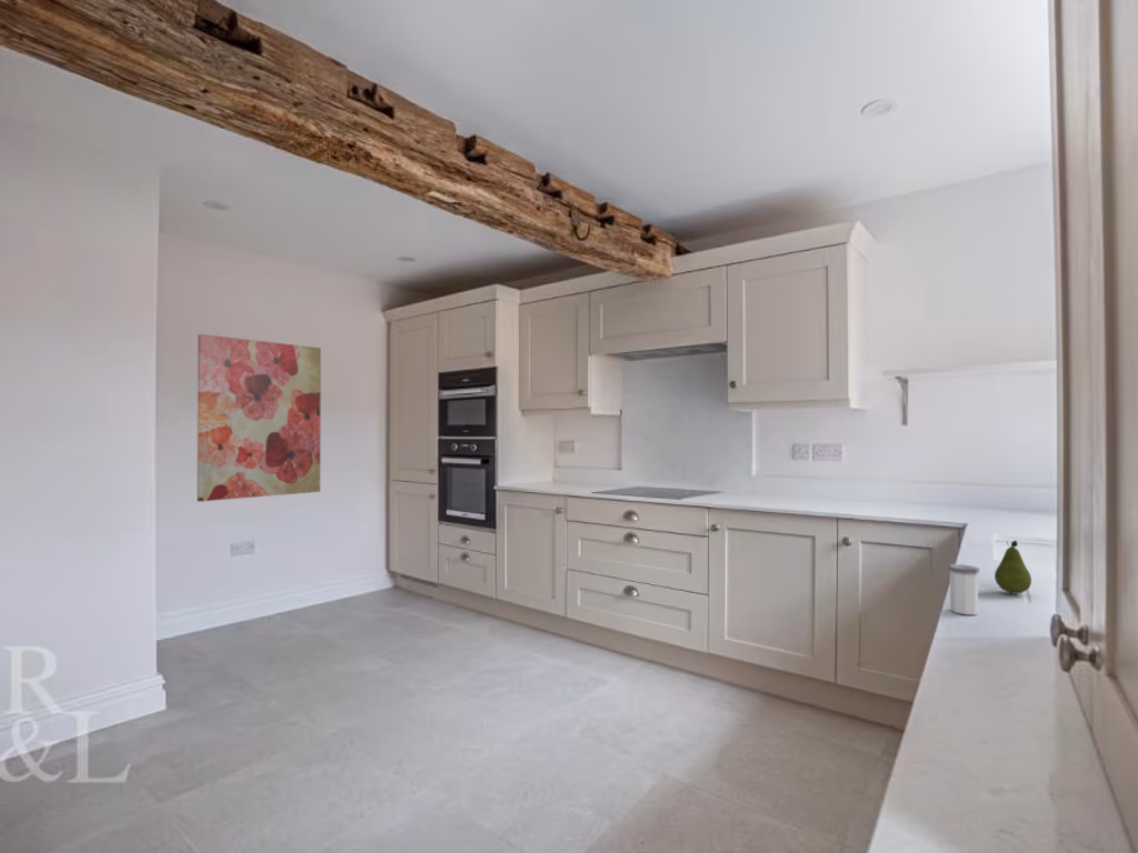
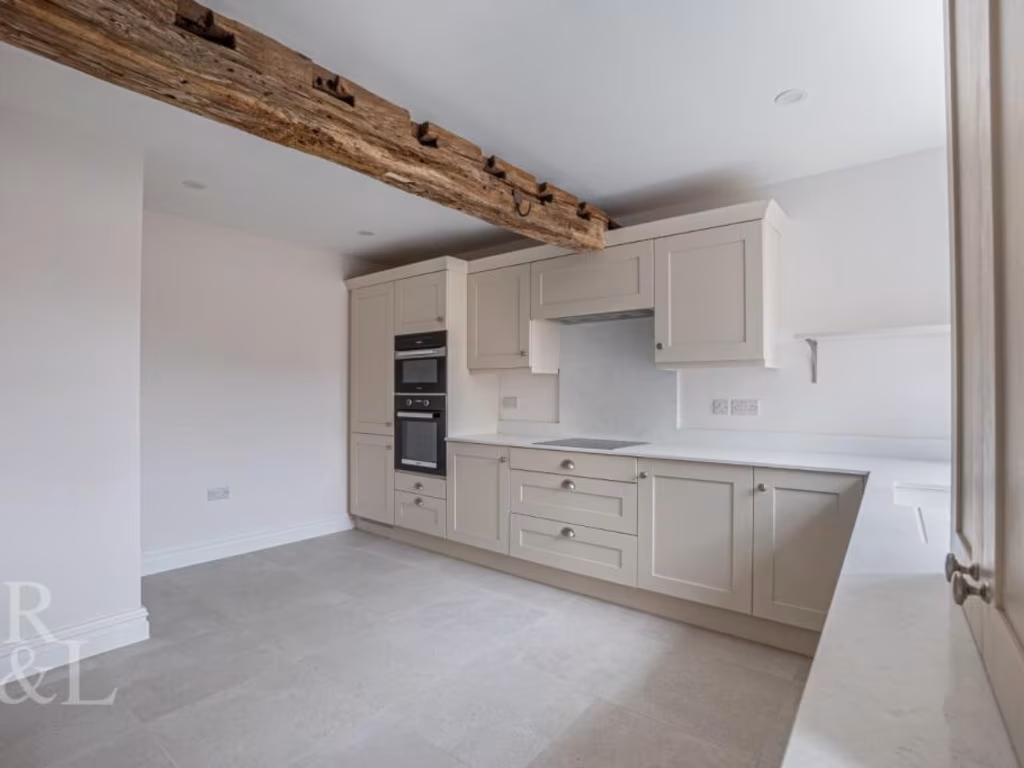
- salt shaker [947,563,980,616]
- wall art [196,333,322,503]
- fruit [994,539,1032,595]
